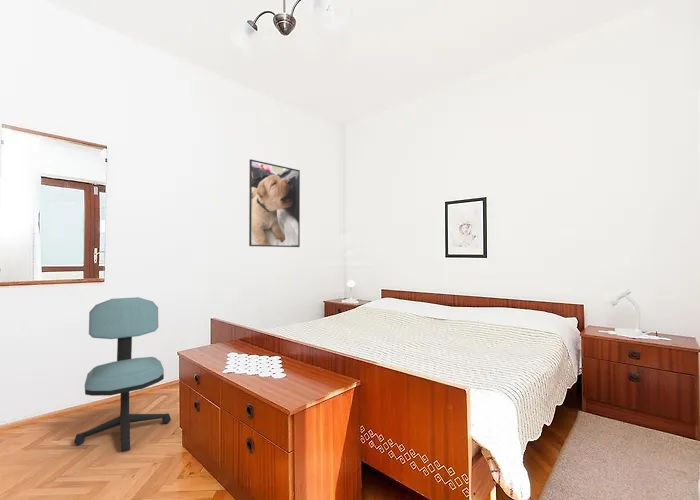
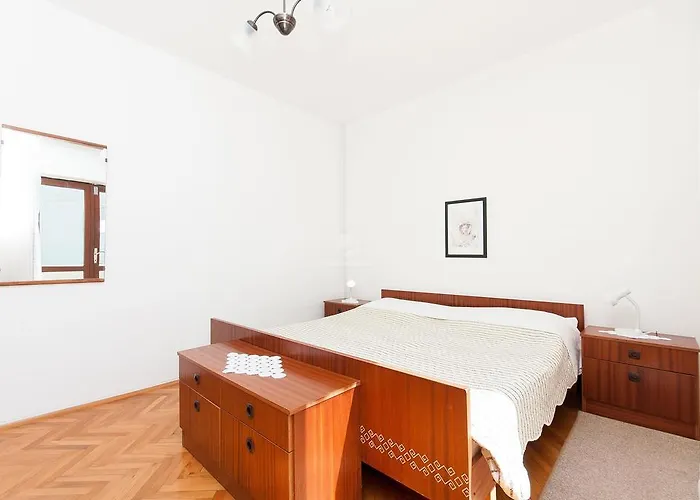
- office chair [73,296,172,453]
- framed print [248,158,301,248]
